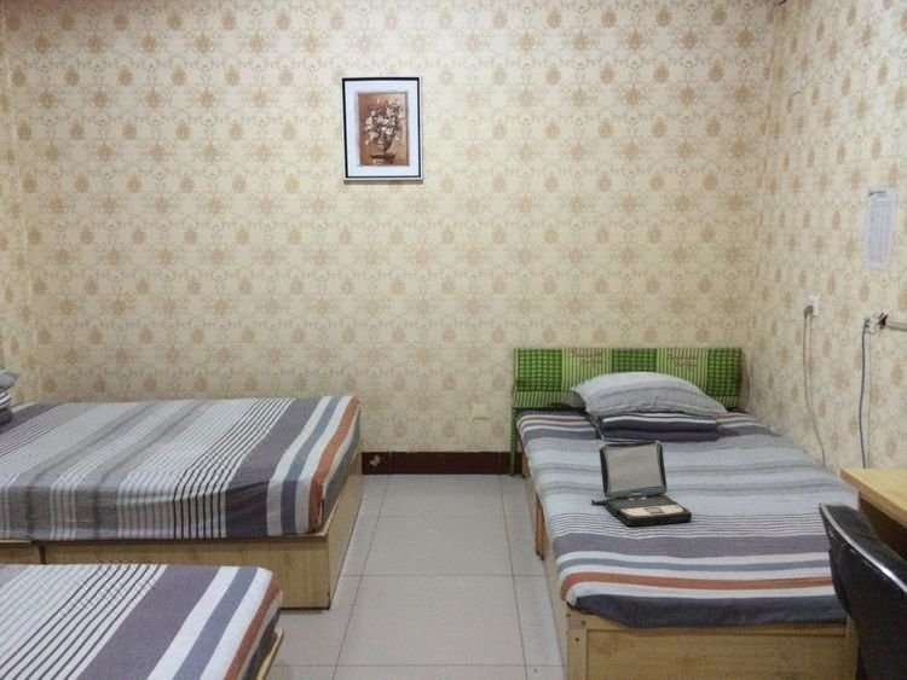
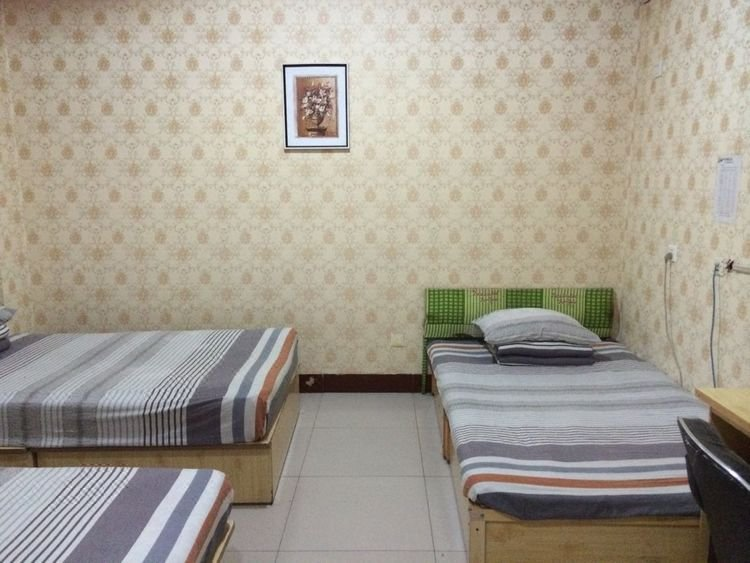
- laptop [590,440,693,527]
